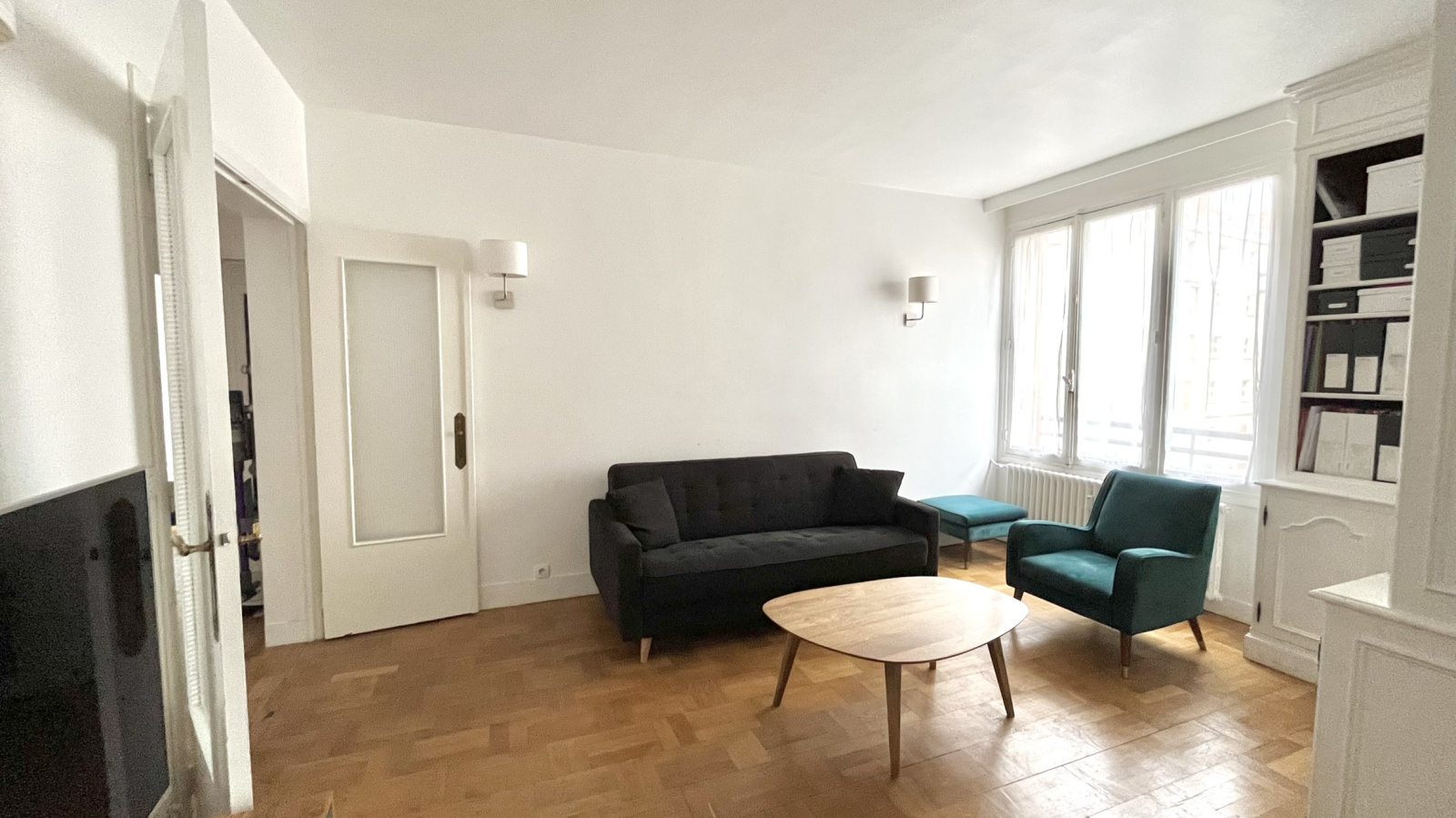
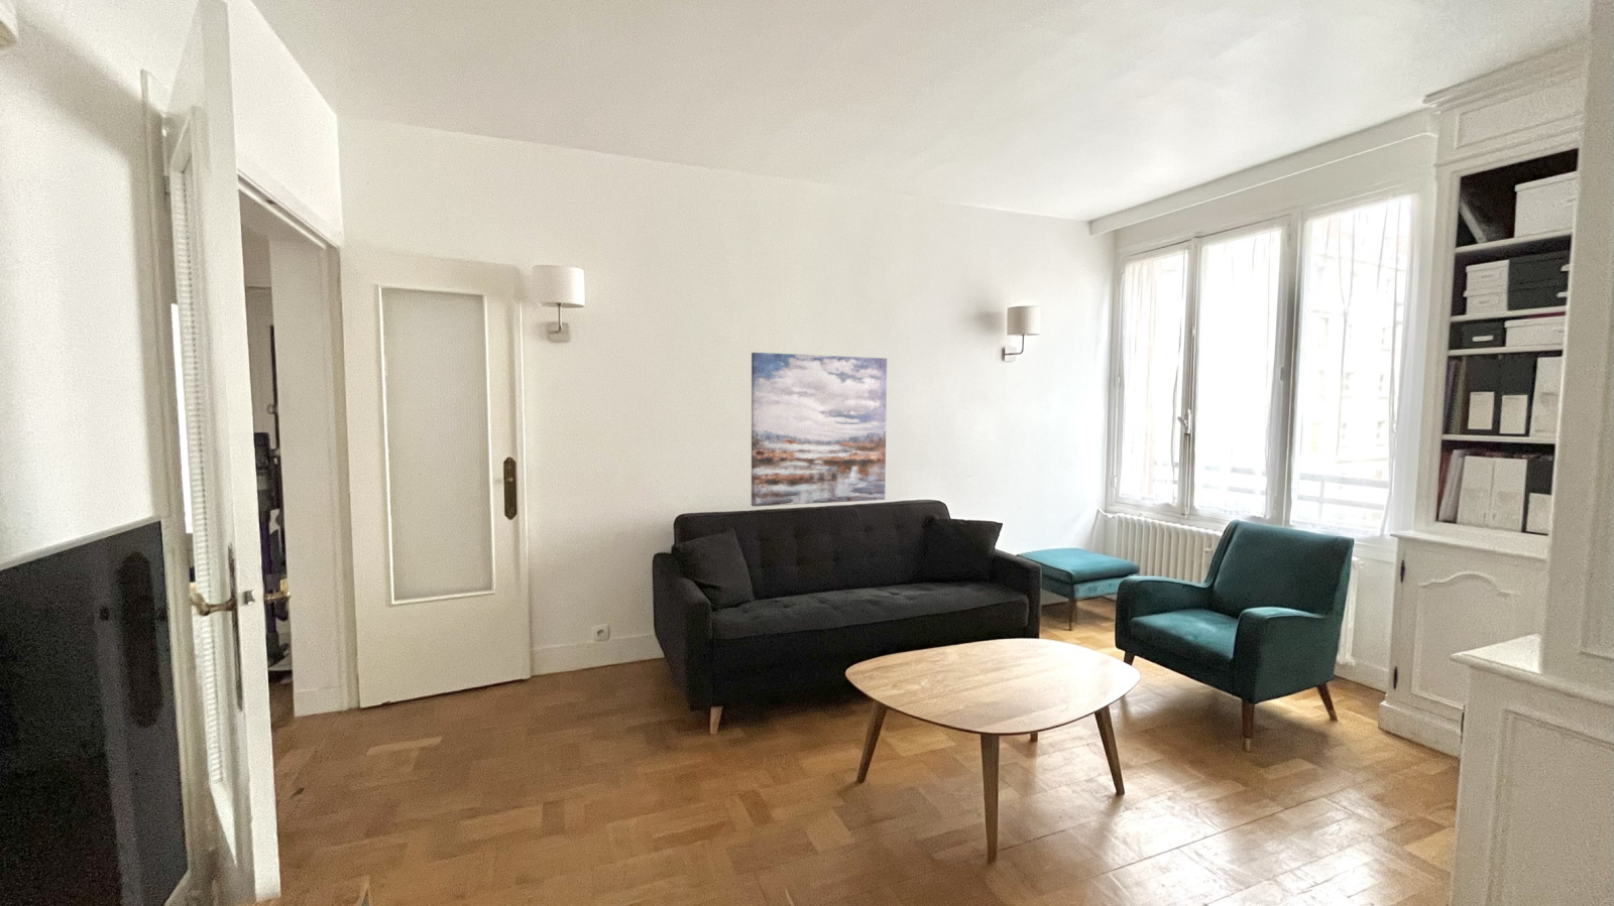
+ wall art [750,352,888,508]
